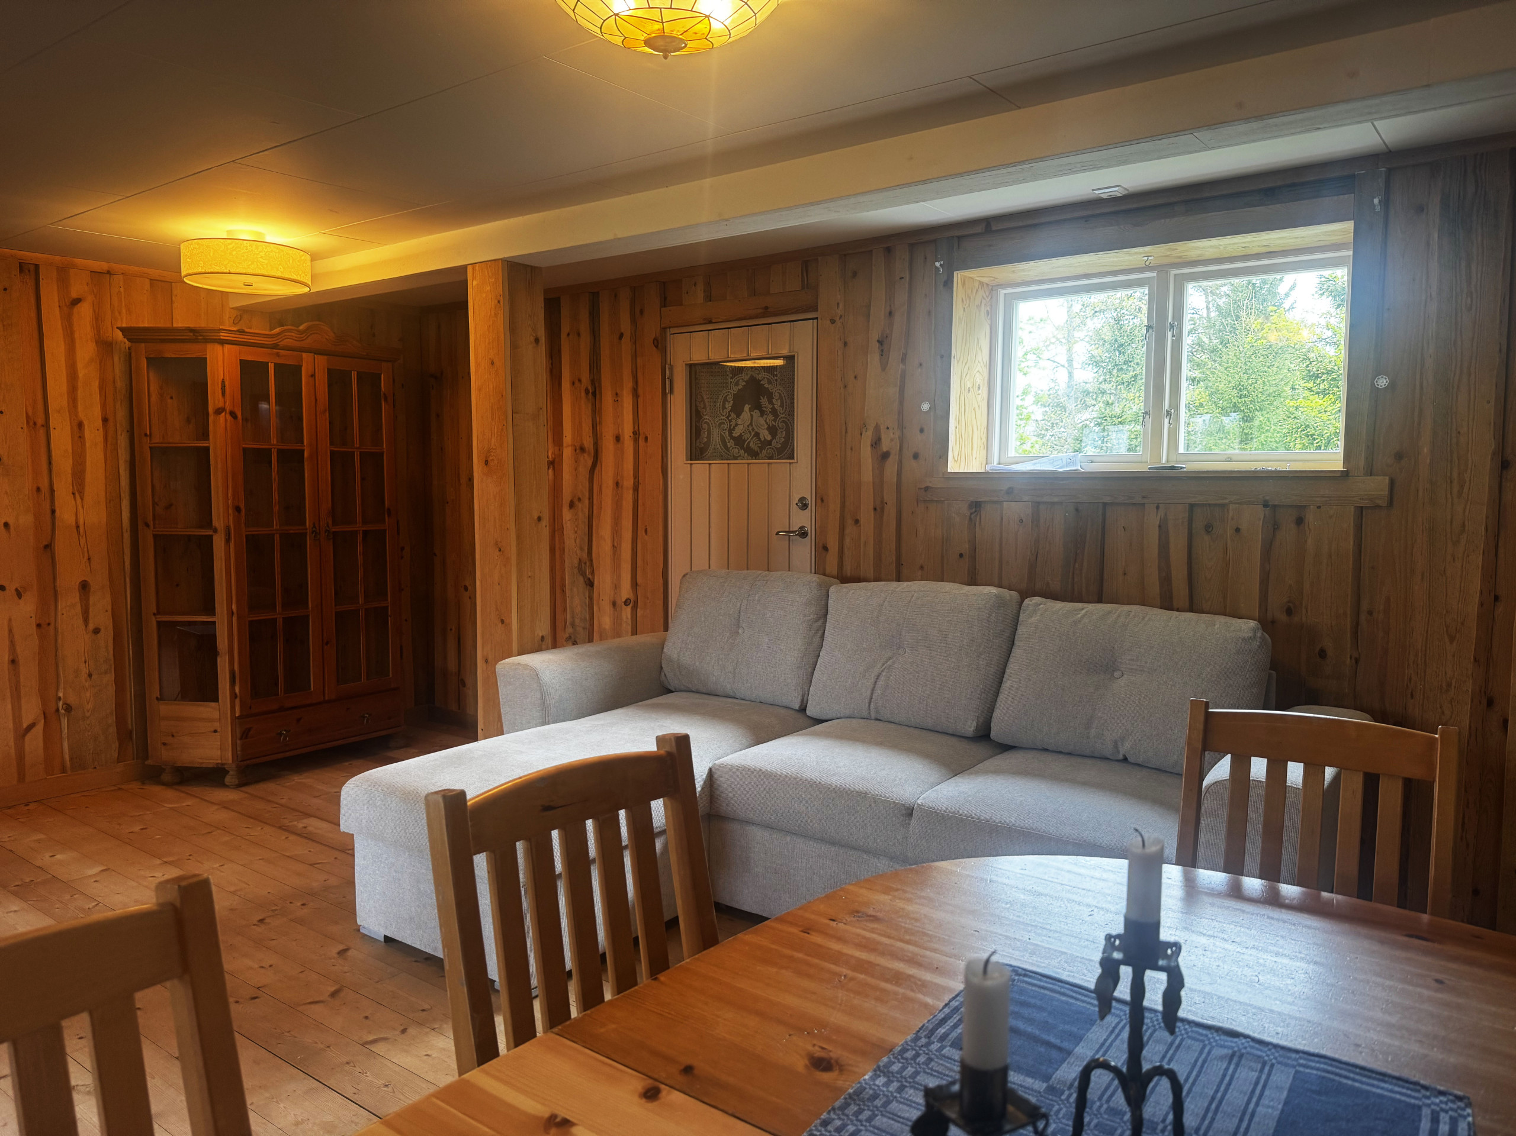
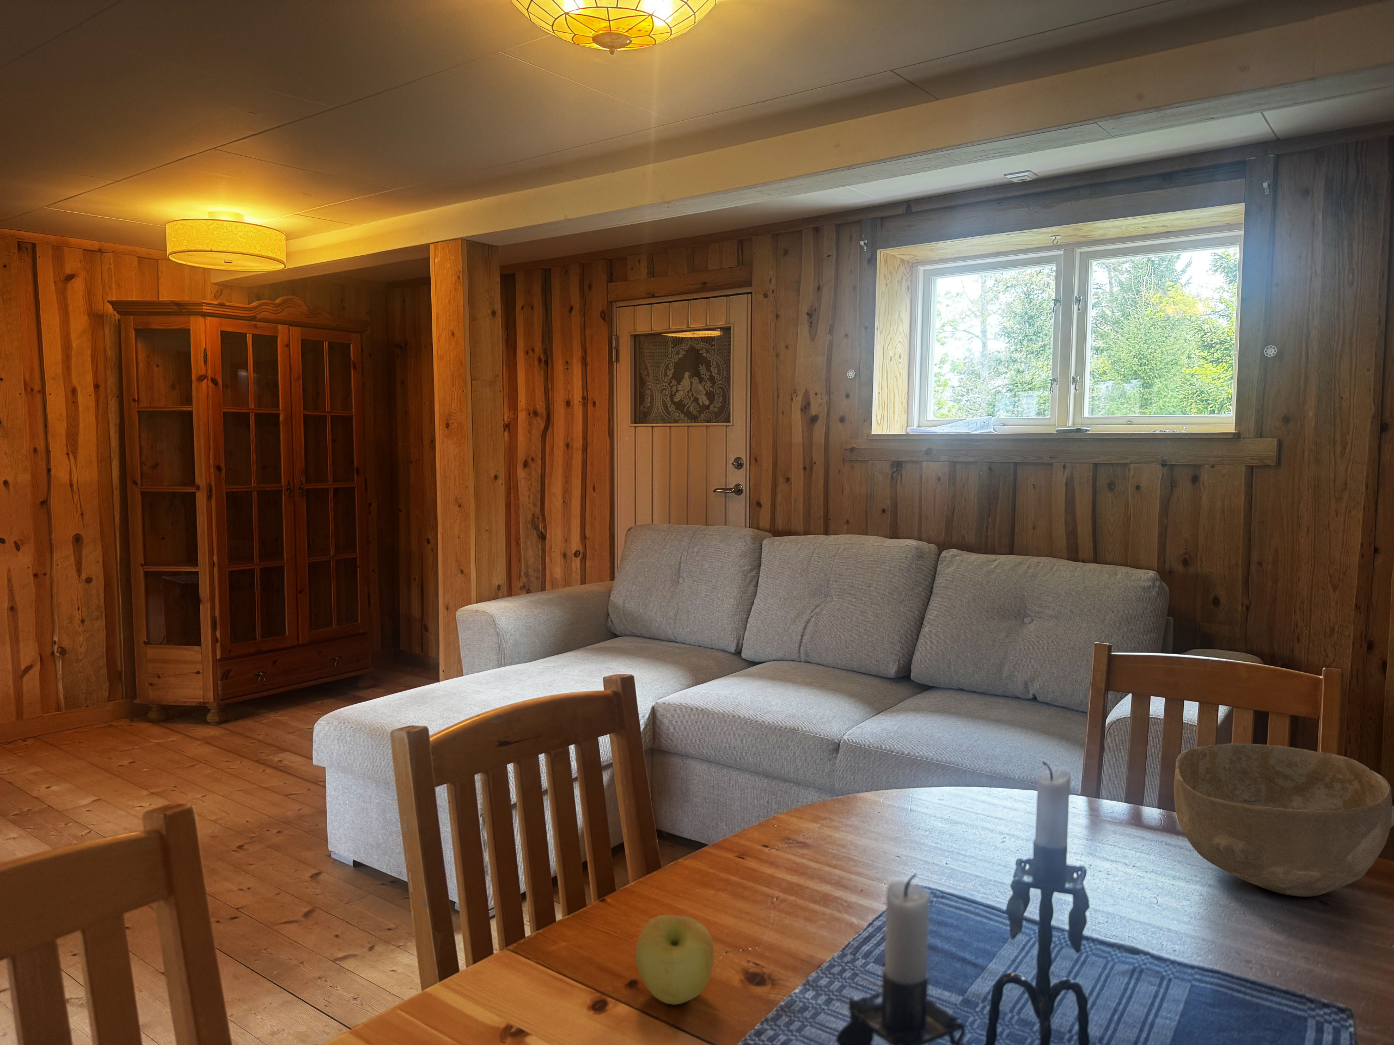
+ bowl [1173,743,1394,898]
+ apple [634,914,715,1004]
